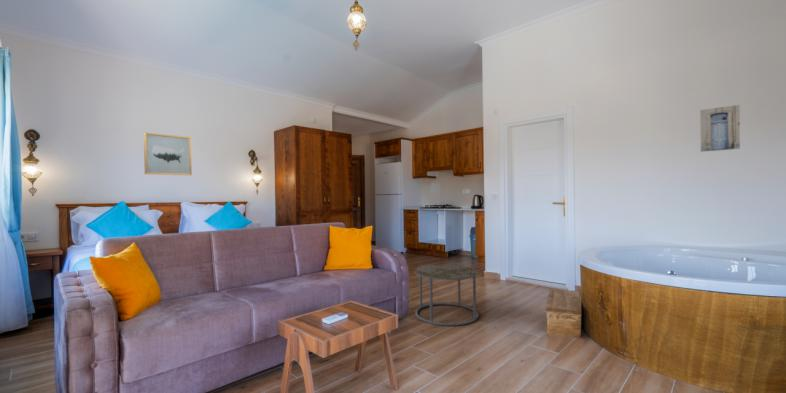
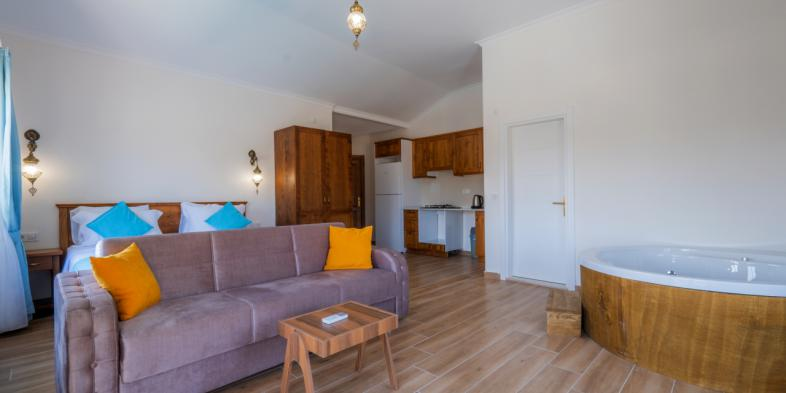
- side table [414,263,480,327]
- wall art [143,132,193,176]
- wall art [699,104,741,153]
